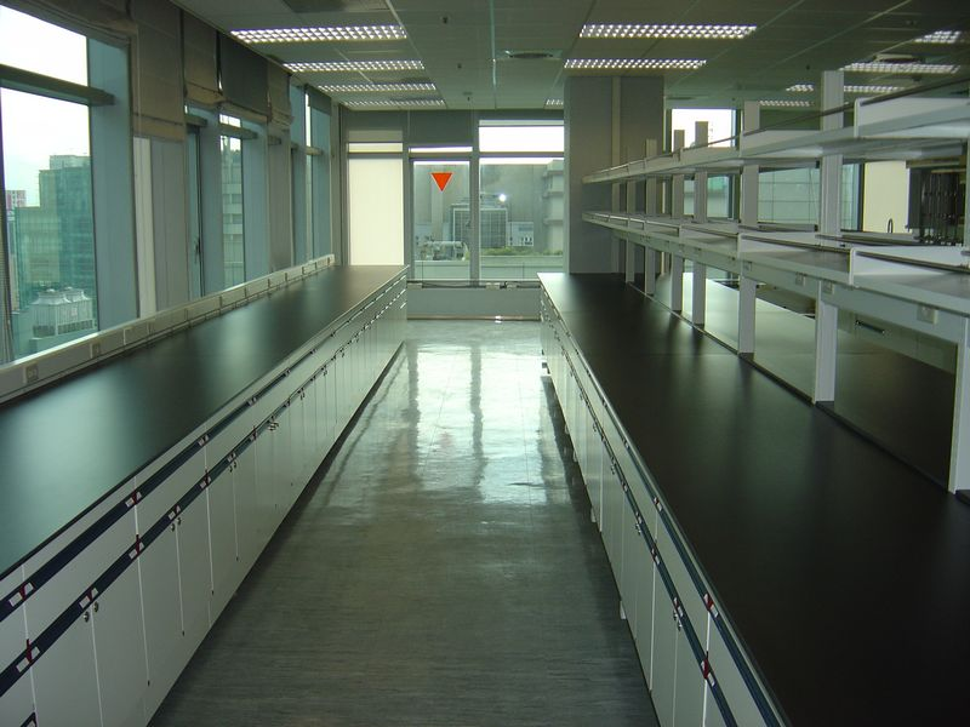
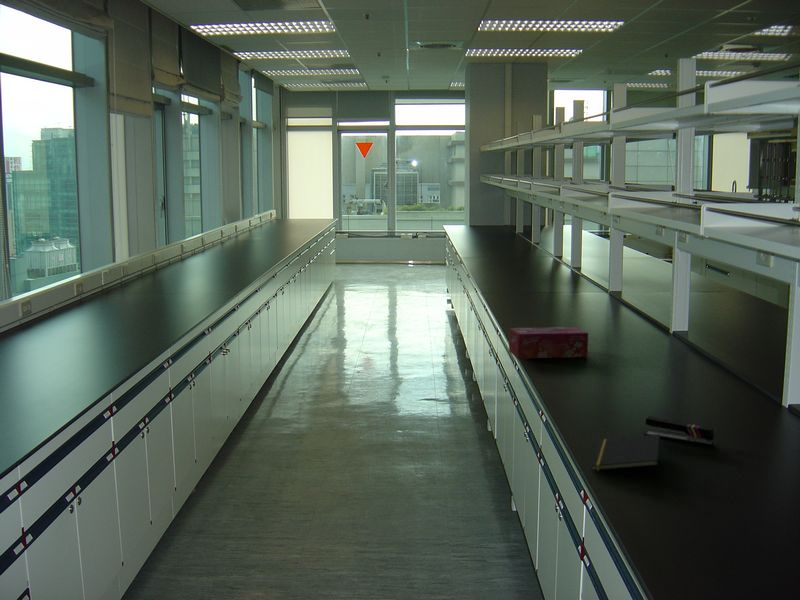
+ tissue box [508,326,589,359]
+ notepad [590,434,661,472]
+ stapler [643,416,715,447]
